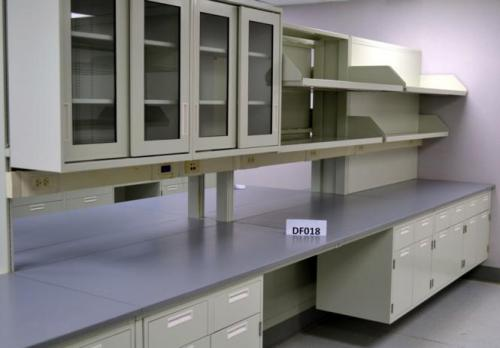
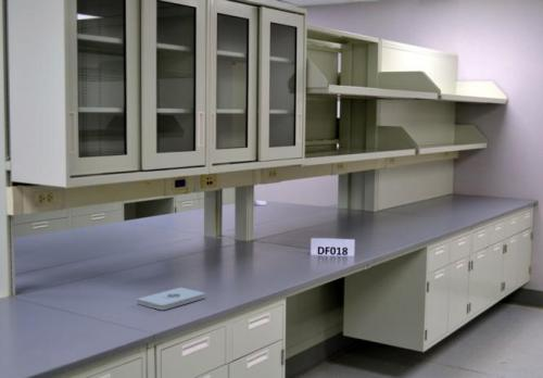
+ notepad [136,287,205,311]
